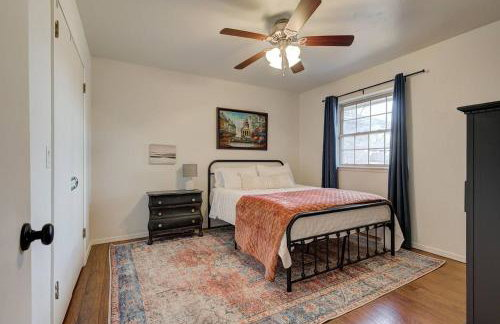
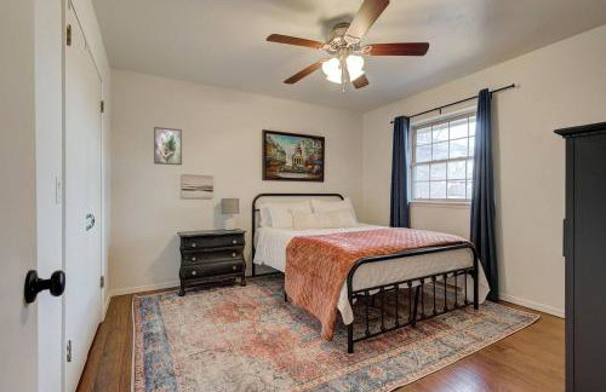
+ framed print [153,126,183,166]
